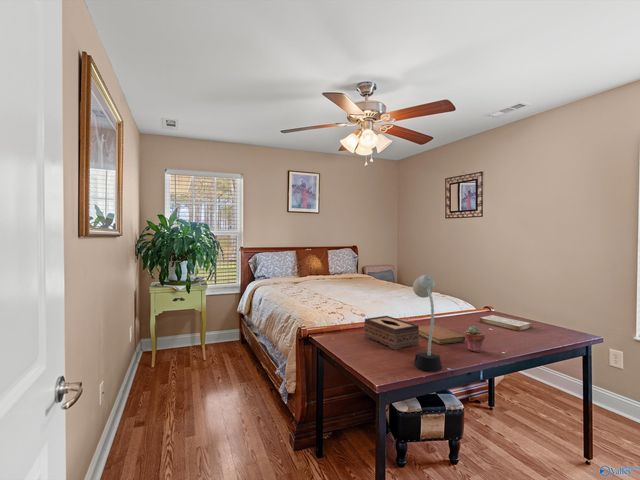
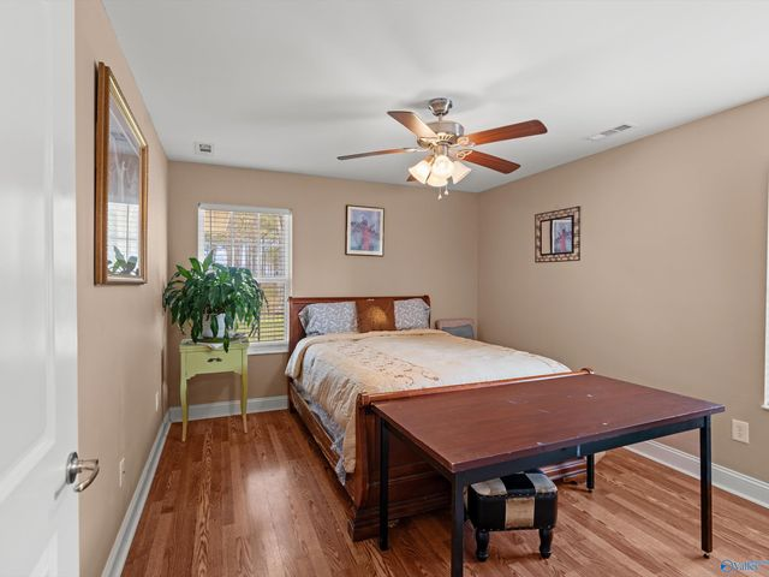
- desk lamp [412,273,443,373]
- book [479,314,534,332]
- potted succulent [464,325,486,353]
- tissue box [363,315,420,351]
- notebook [418,324,466,345]
